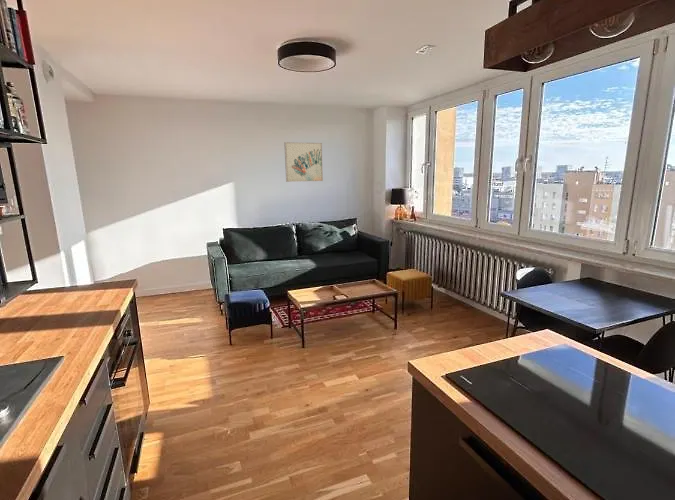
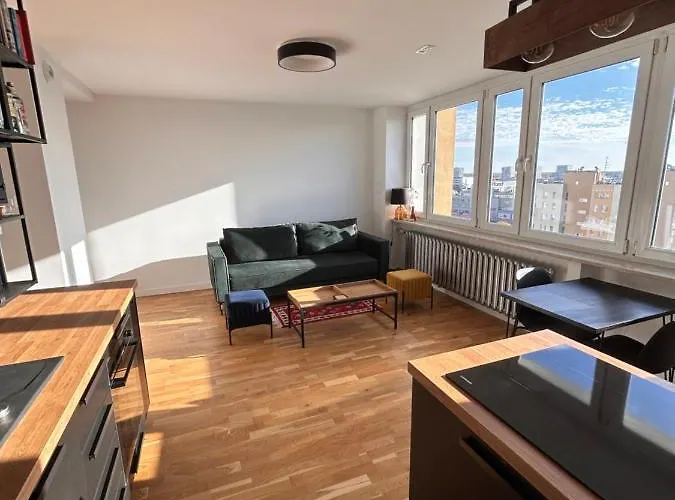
- wall art [283,141,324,183]
